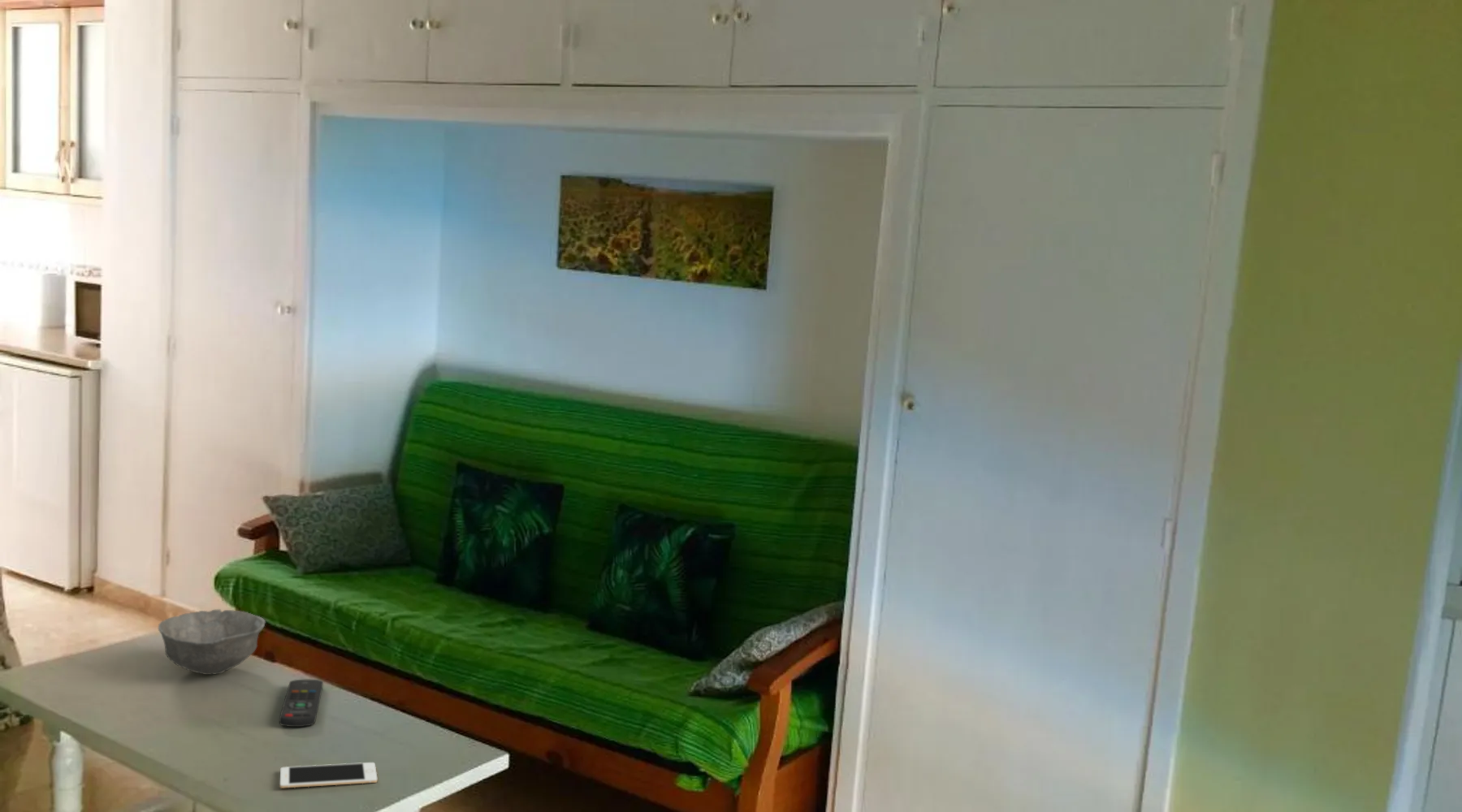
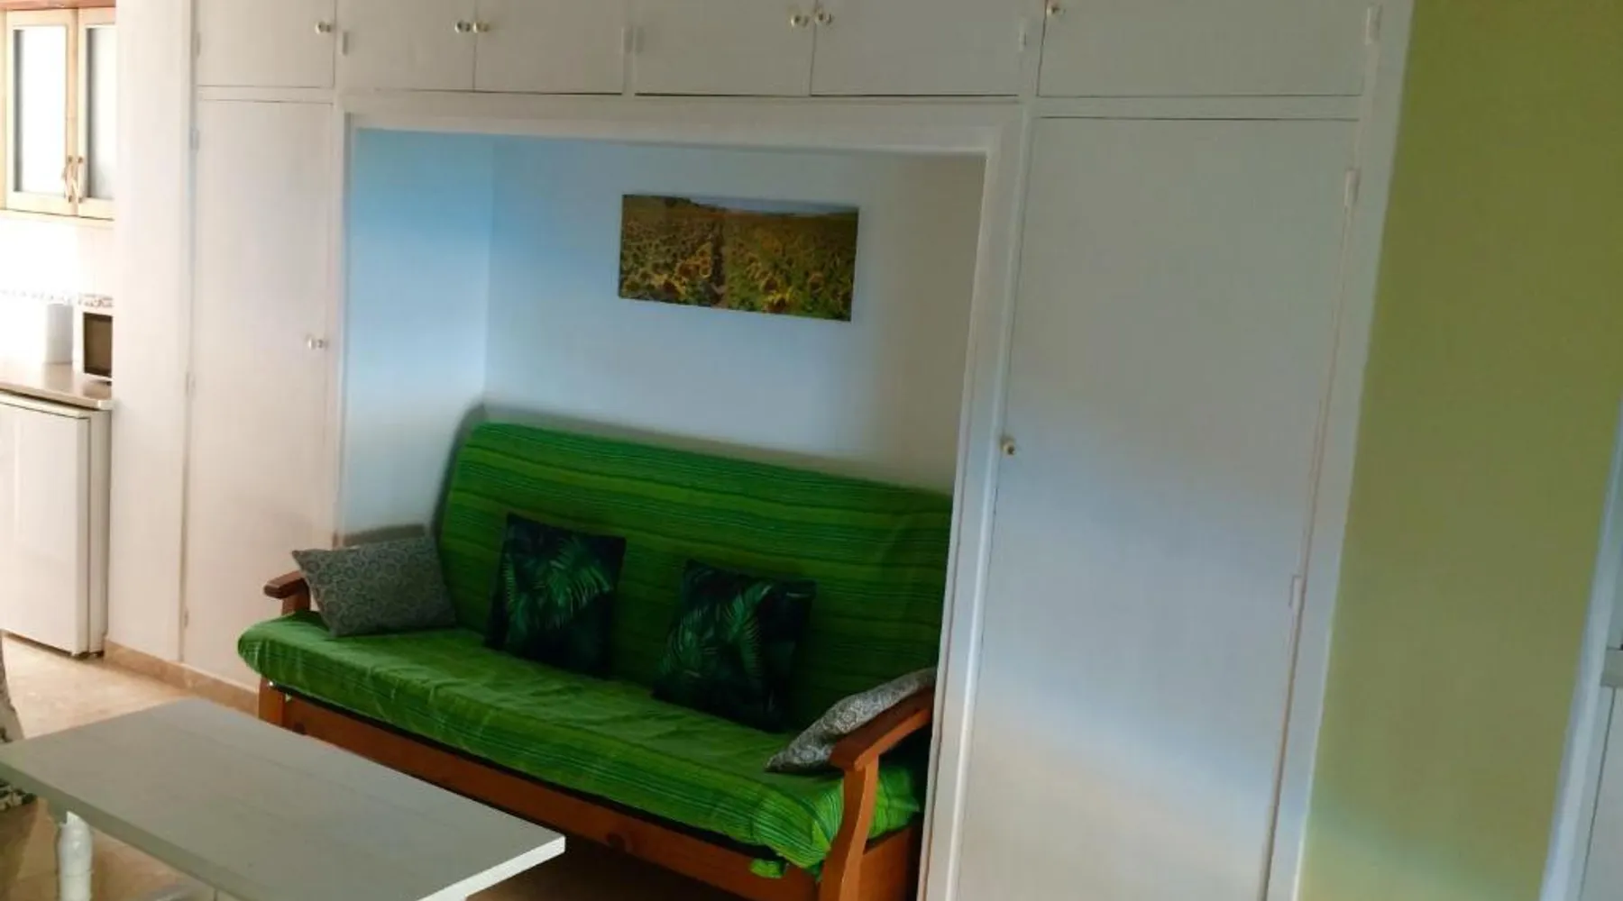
- remote control [279,679,324,728]
- cell phone [279,762,378,789]
- bowl [158,608,266,676]
